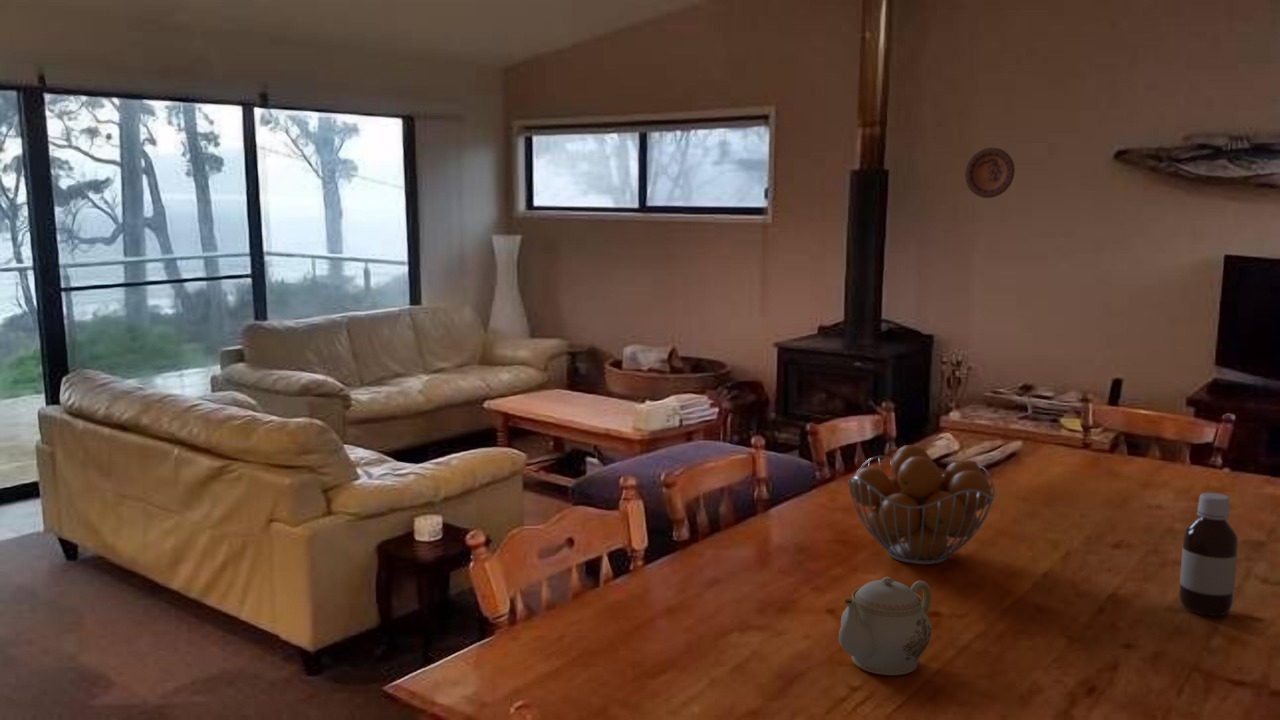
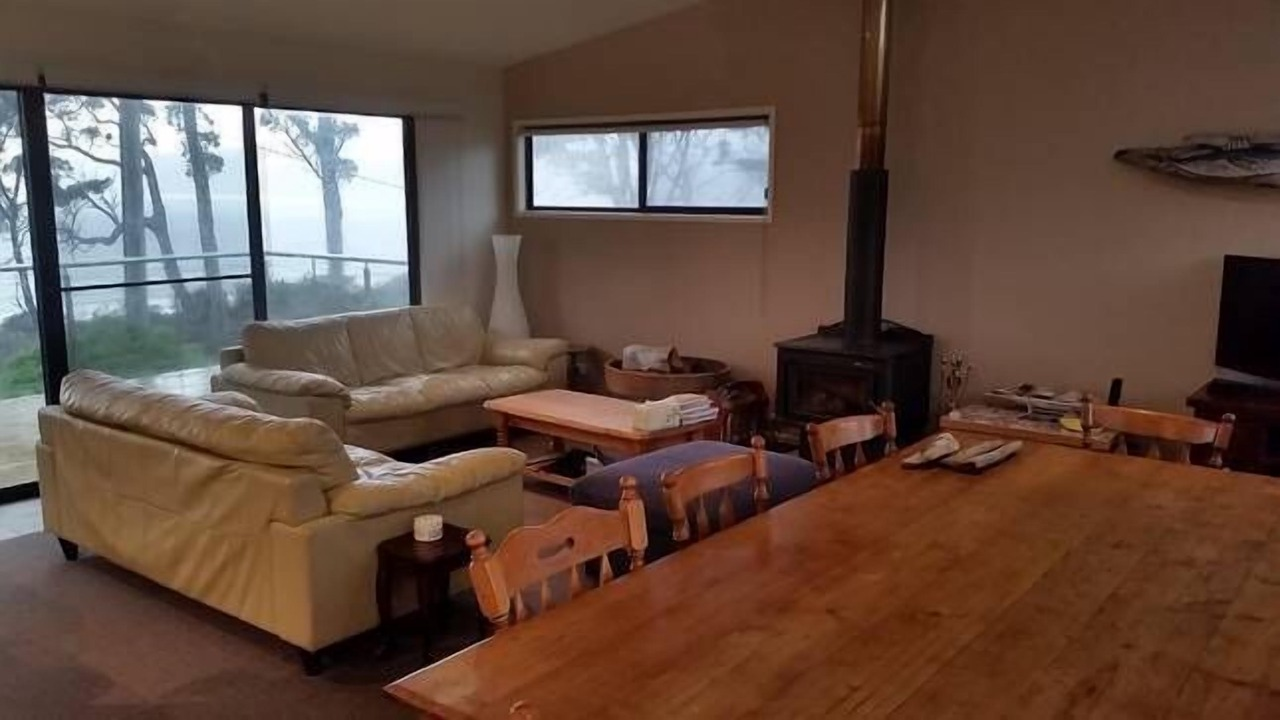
- teapot [838,576,933,676]
- bottle [1178,492,1239,617]
- decorative plate [964,147,1016,199]
- fruit basket [847,444,996,565]
